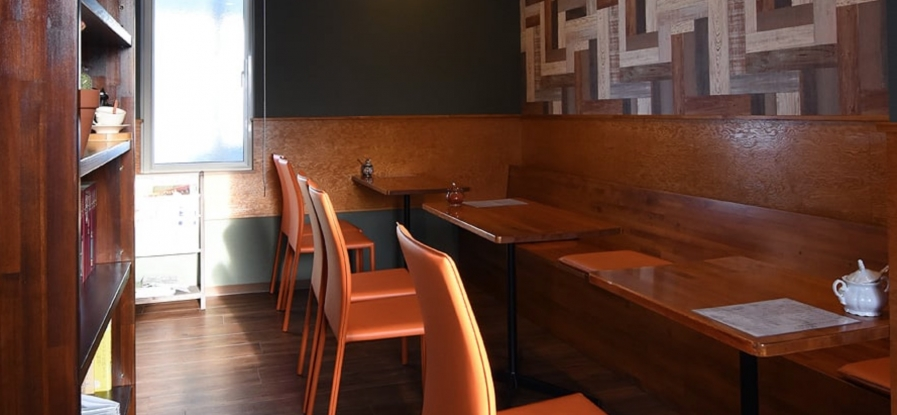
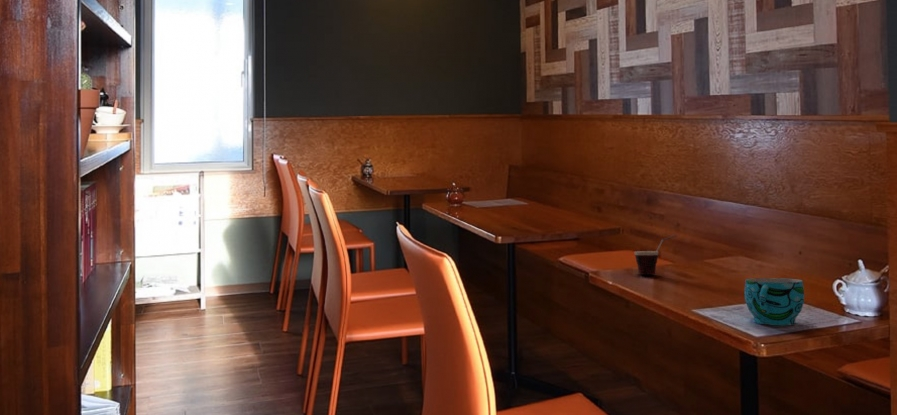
+ cup [634,234,678,276]
+ cup [744,277,805,326]
